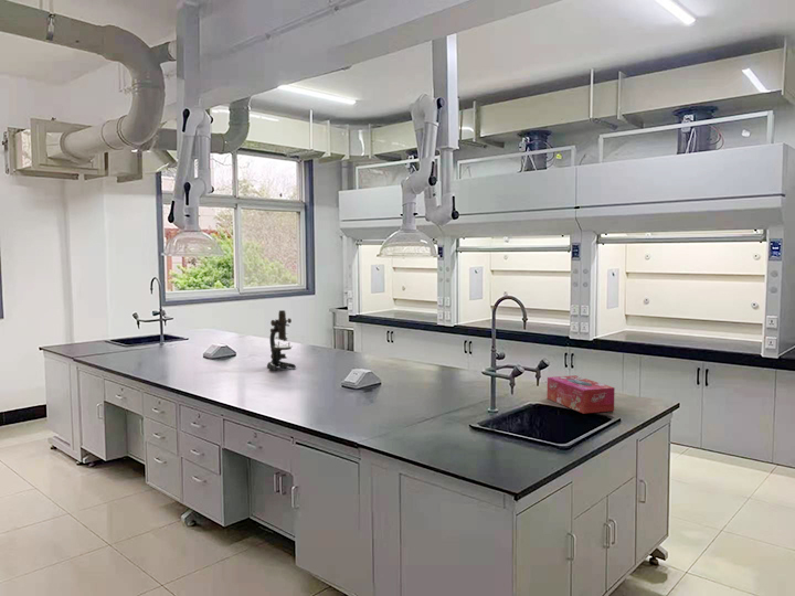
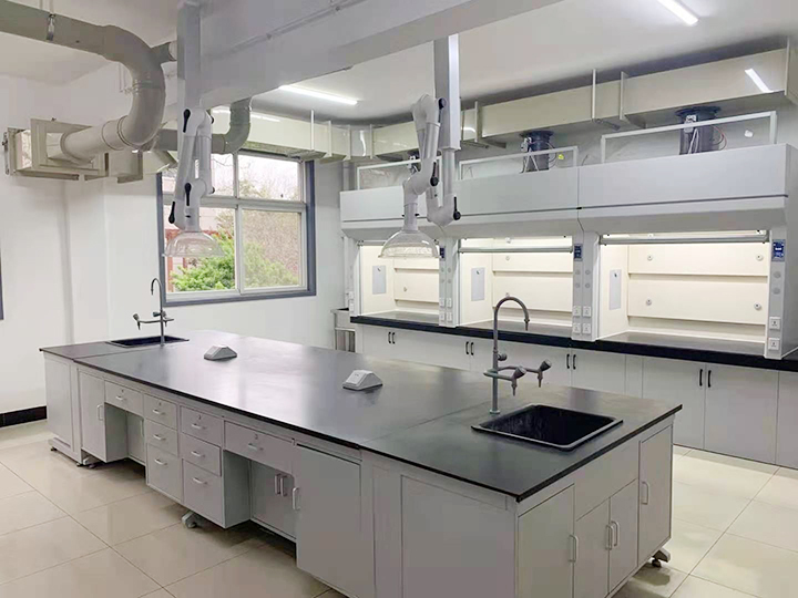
- tissue box [547,374,616,415]
- microscope [266,309,297,372]
